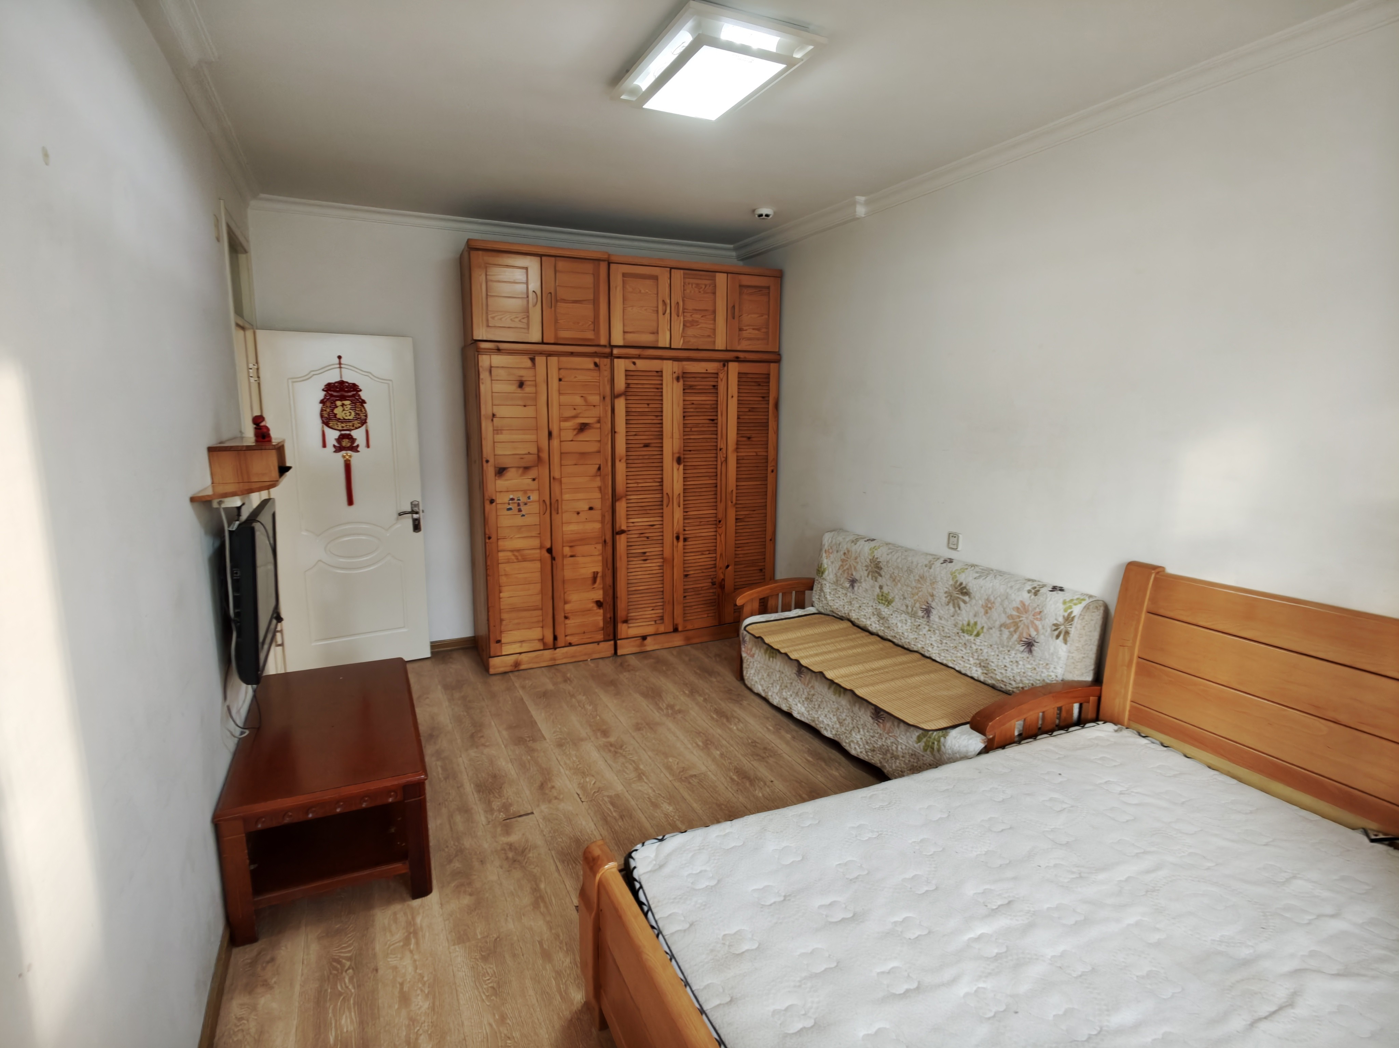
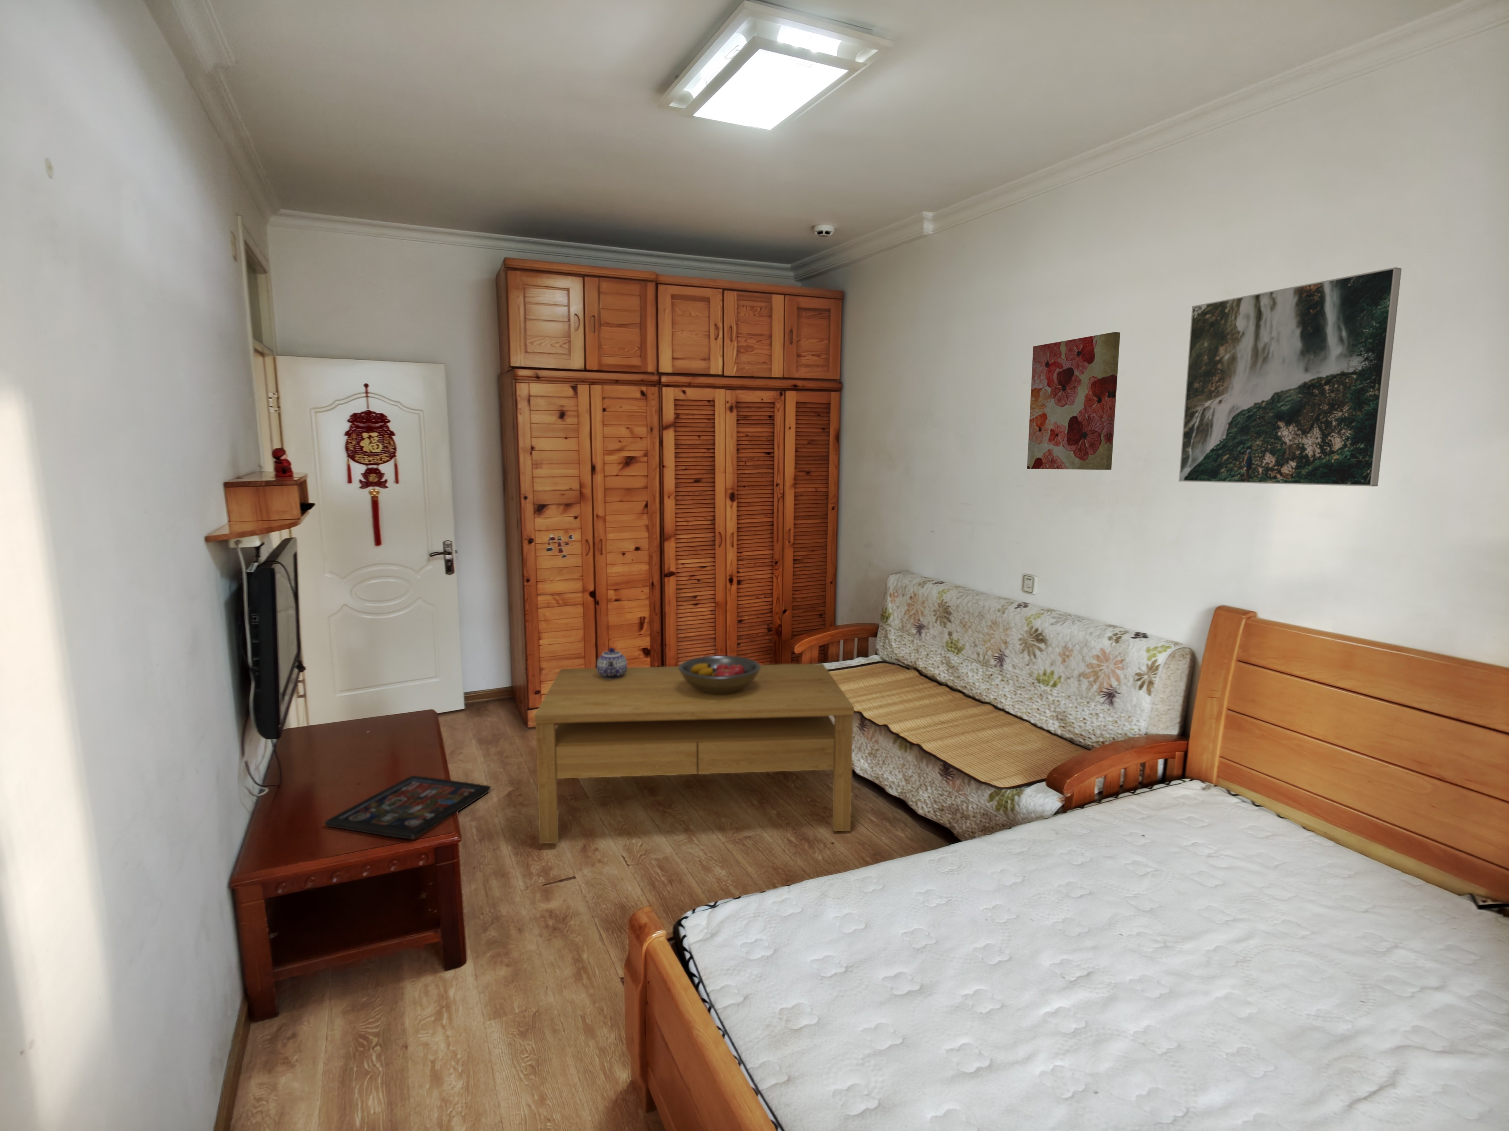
+ fruit bowl [678,656,760,694]
+ wall art [1027,331,1120,470]
+ teapot [596,647,627,680]
+ coffee table [533,663,854,843]
+ decorative tray [324,776,491,840]
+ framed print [1179,267,1402,487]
